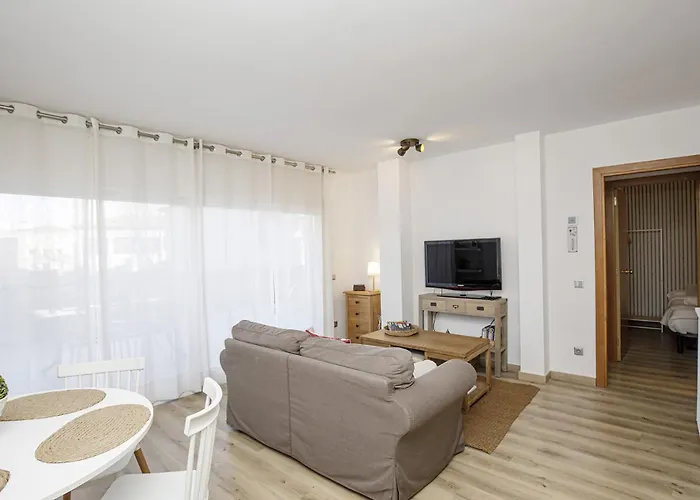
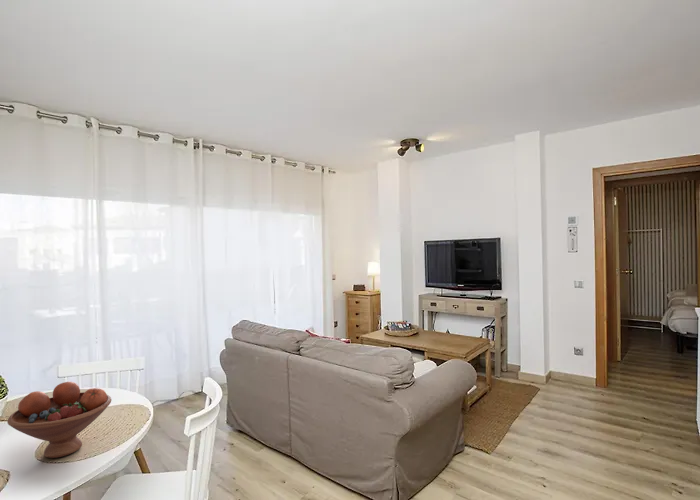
+ fruit bowl [6,381,112,459]
